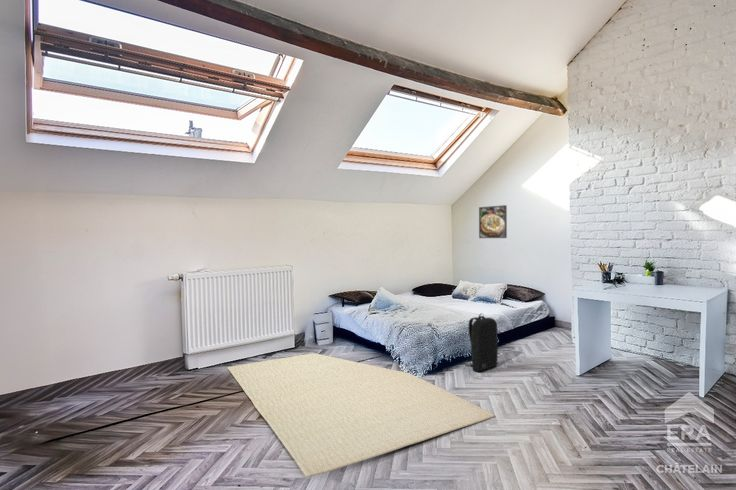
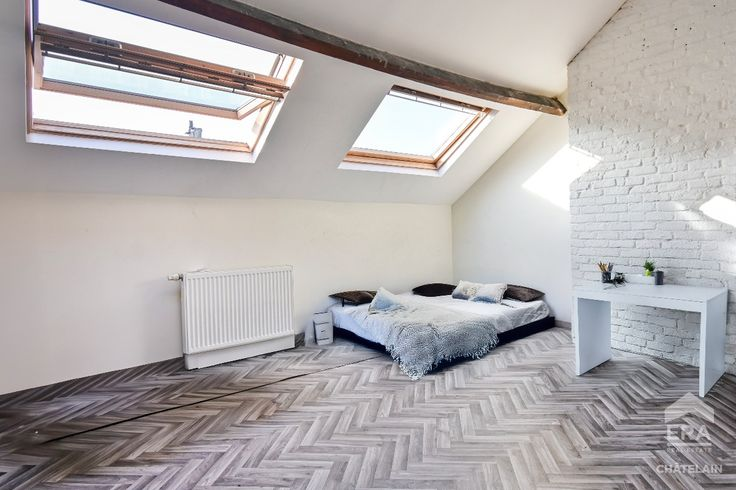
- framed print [478,204,508,239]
- rug [227,352,496,478]
- backpack [466,312,499,373]
